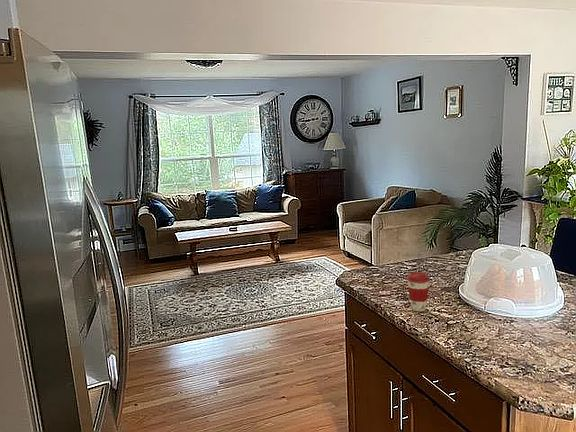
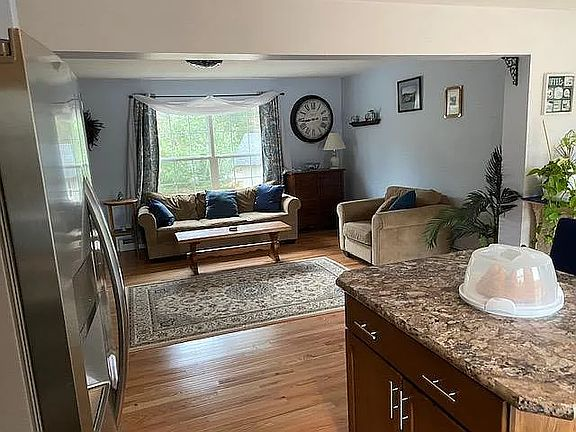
- coffee cup [406,271,431,312]
